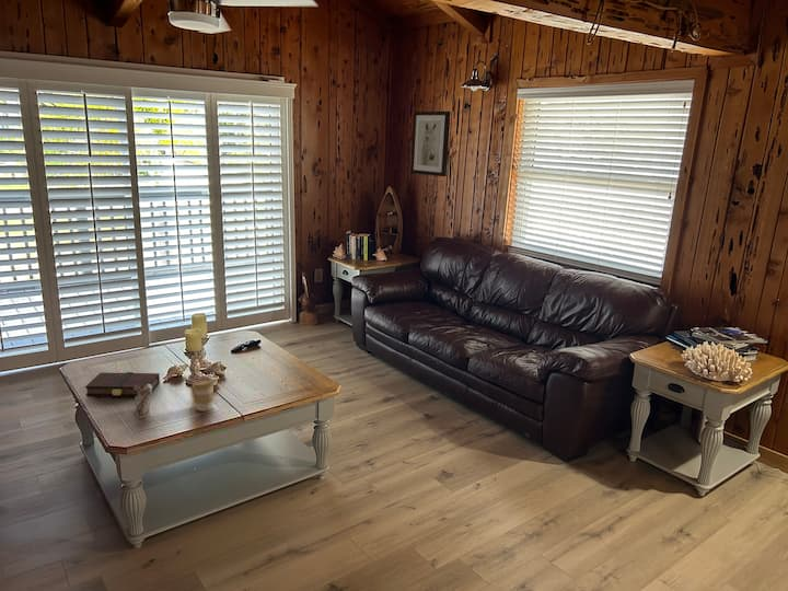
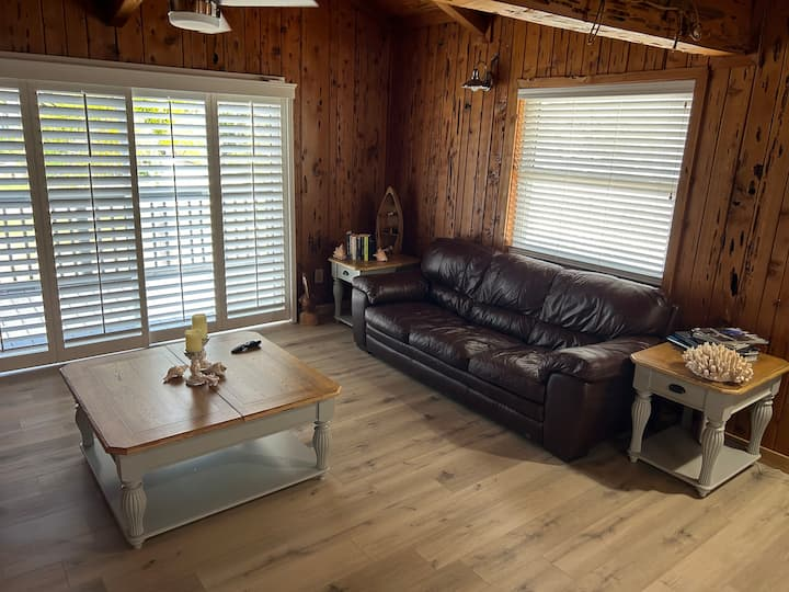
- book [84,371,161,399]
- coffee cup [192,378,215,412]
- seashell [132,384,153,420]
- wall art [410,111,452,177]
